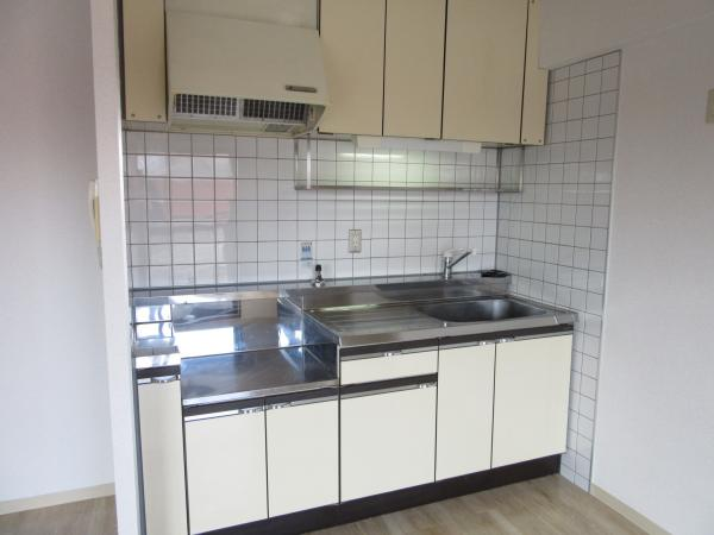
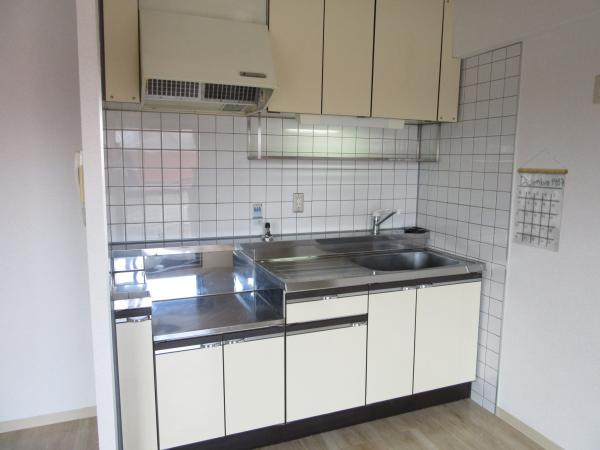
+ calendar [512,149,569,253]
